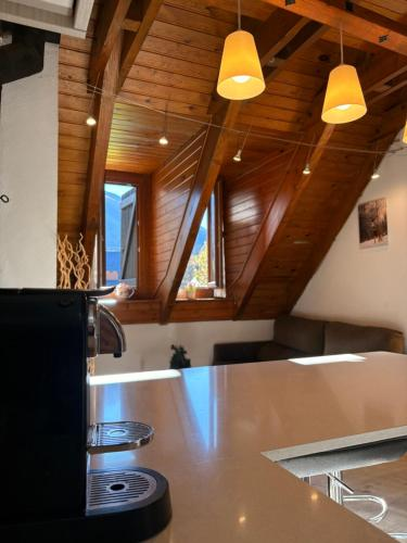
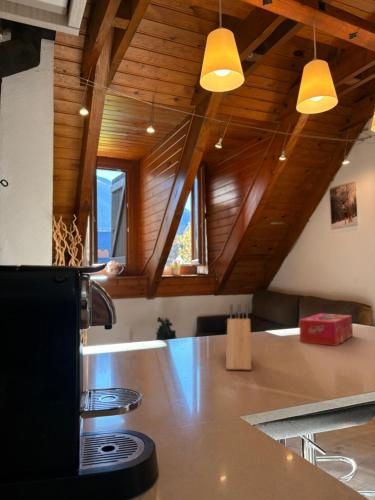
+ tissue box [298,312,354,347]
+ knife block [225,302,252,372]
